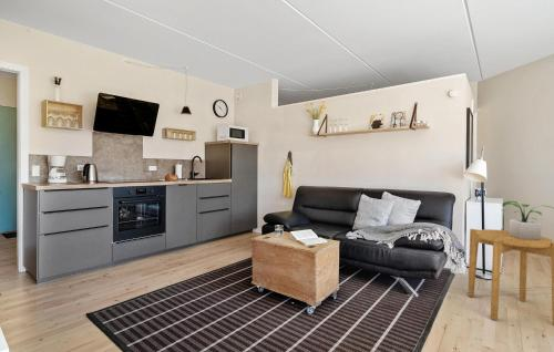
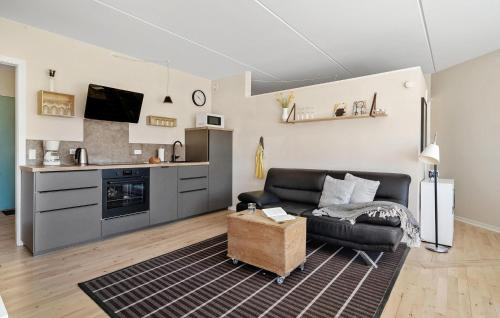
- side table [466,228,554,327]
- potted plant [501,200,554,240]
